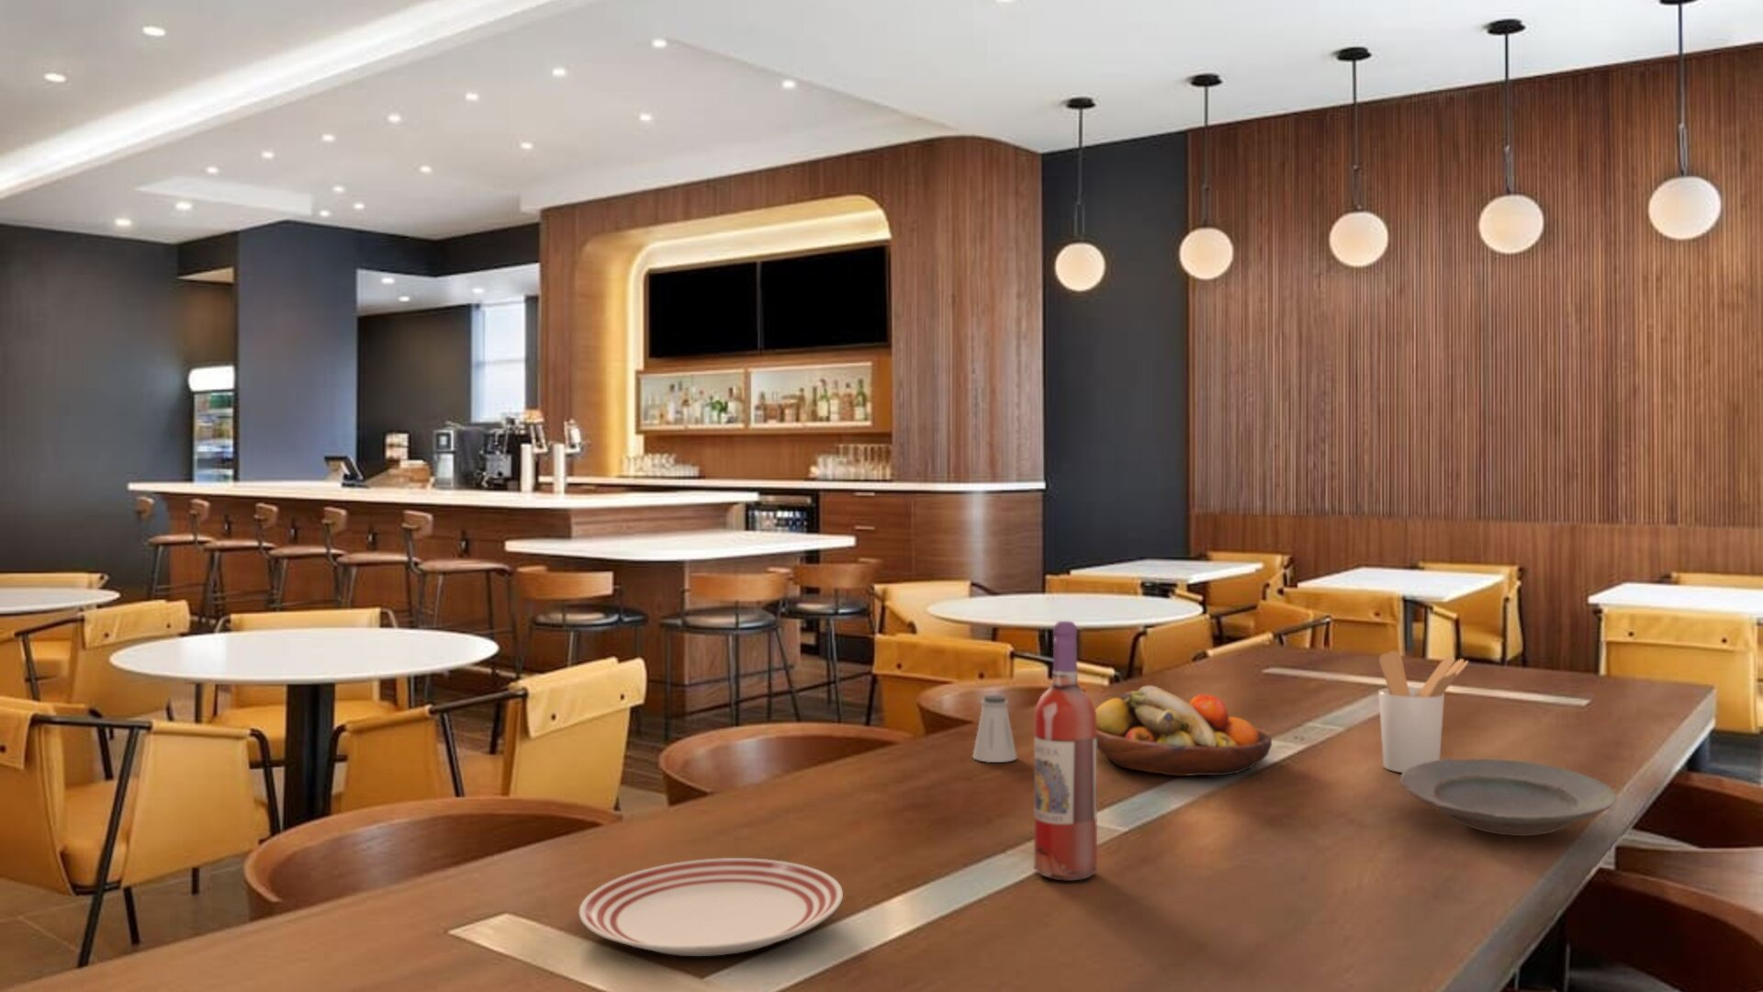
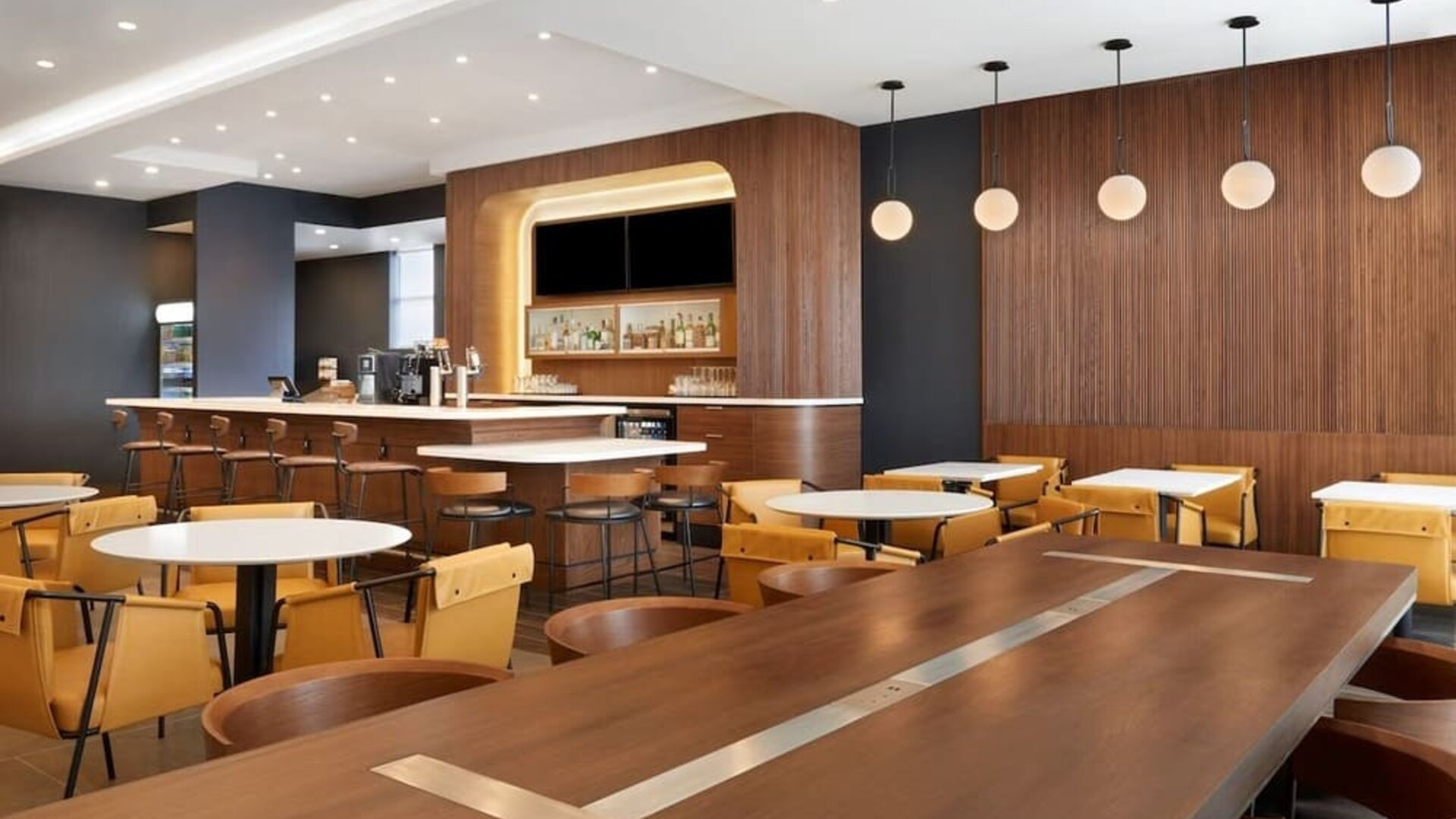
- fruit bowl [1096,684,1273,778]
- plate [1399,758,1618,837]
- dinner plate [579,858,844,957]
- saltshaker [972,694,1018,763]
- utensil holder [1378,650,1469,774]
- wine bottle [1033,620,1098,882]
